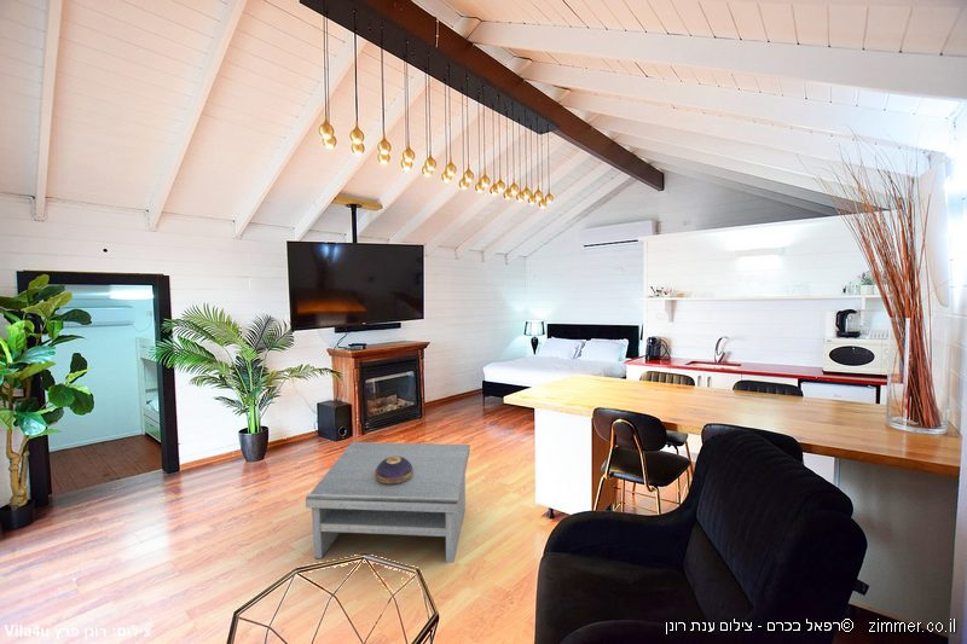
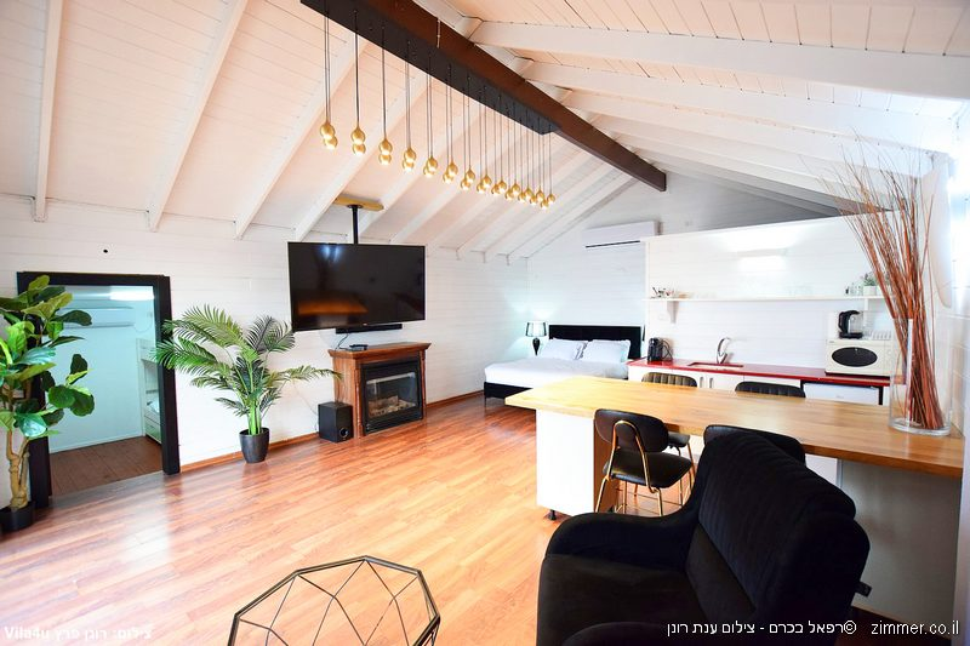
- decorative bowl [375,457,413,483]
- coffee table [305,441,471,563]
